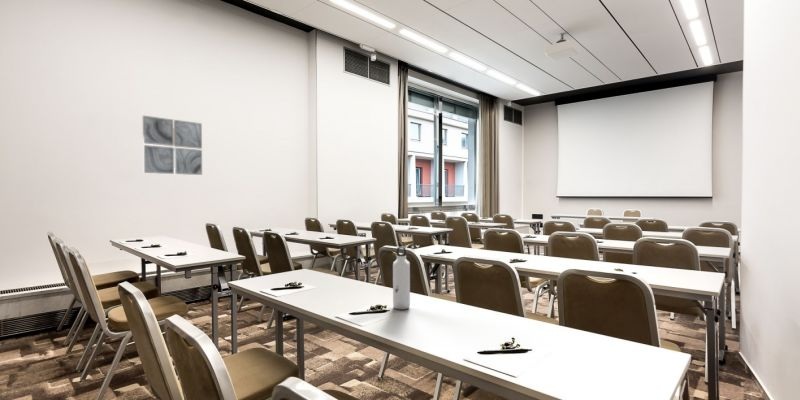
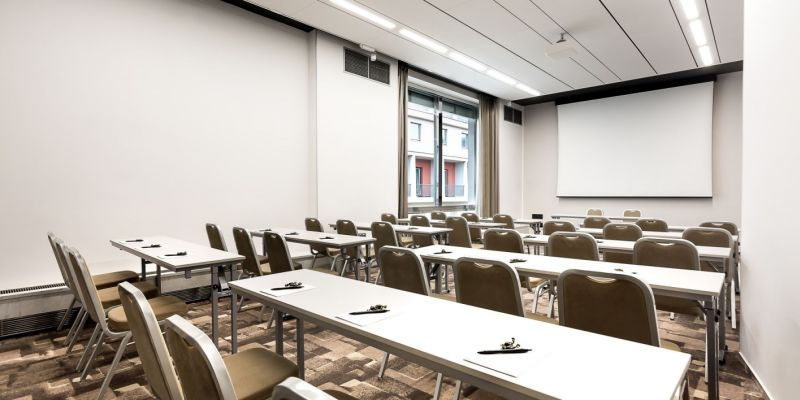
- wall art [142,115,203,176]
- water bottle [392,246,411,310]
